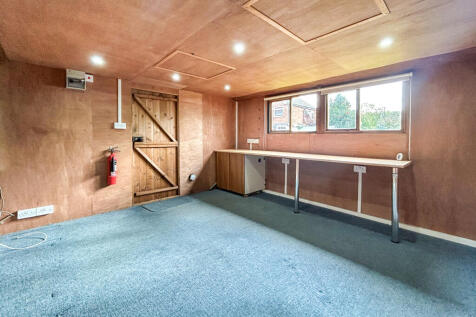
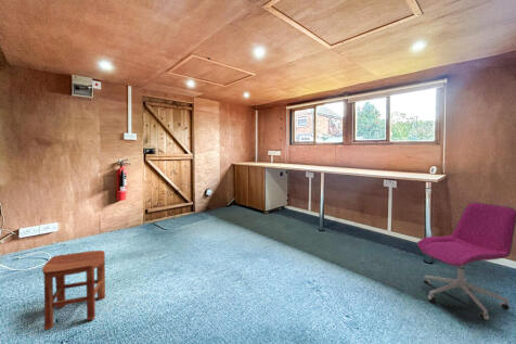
+ office chair [416,202,516,321]
+ stool [41,250,106,331]
